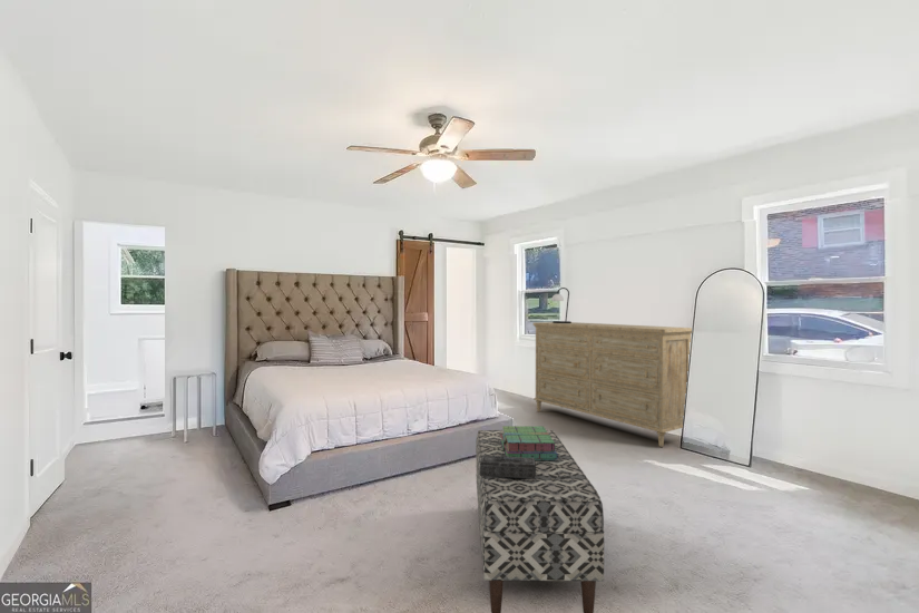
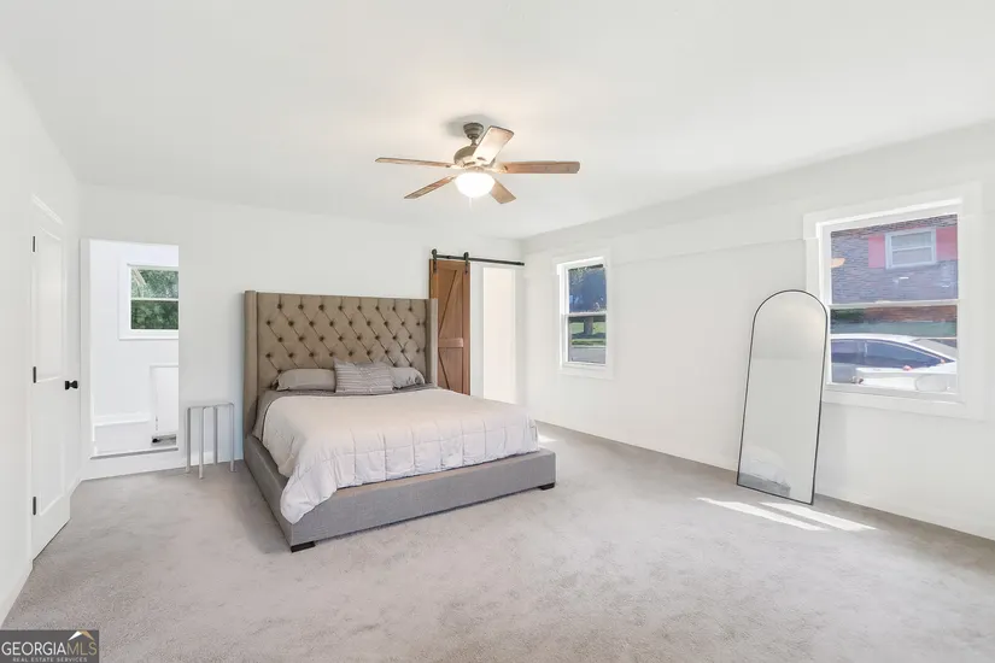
- table lamp [551,286,573,323]
- bench [475,429,605,613]
- stack of books [500,425,558,460]
- decorative box [480,455,536,479]
- dresser [532,321,693,448]
